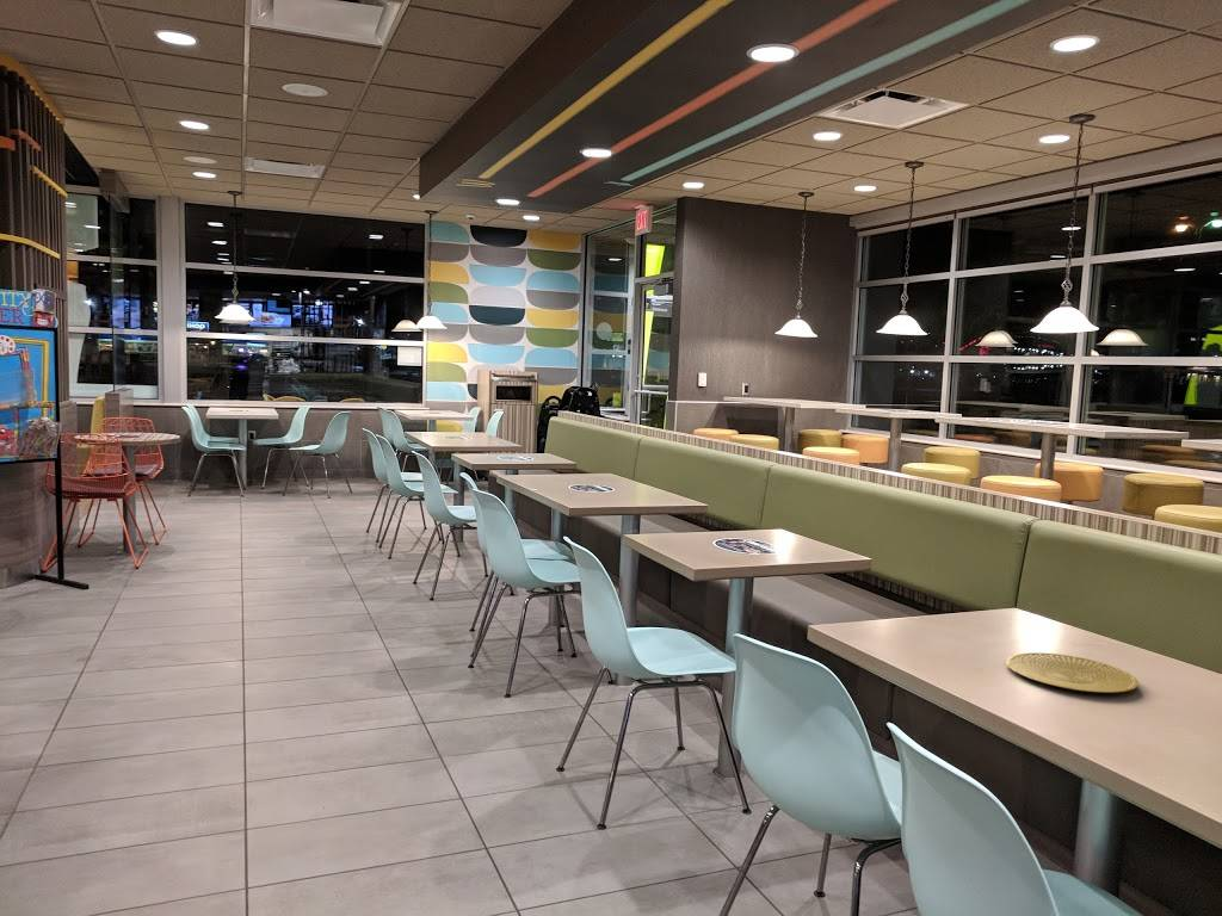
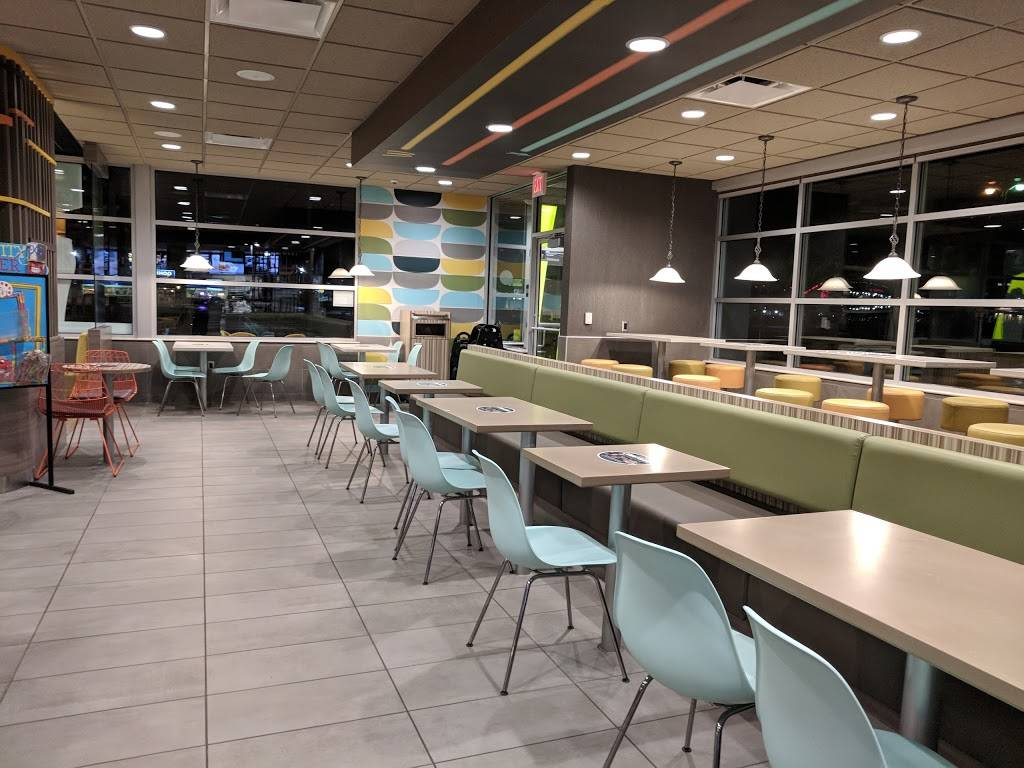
- plate [1005,651,1140,694]
